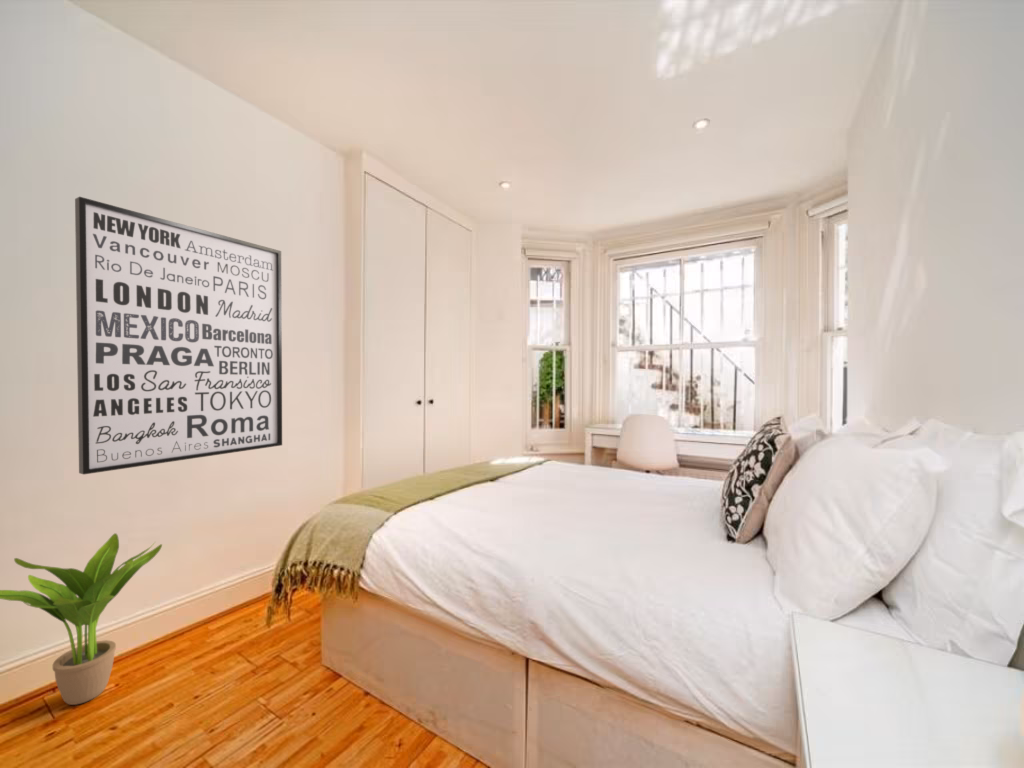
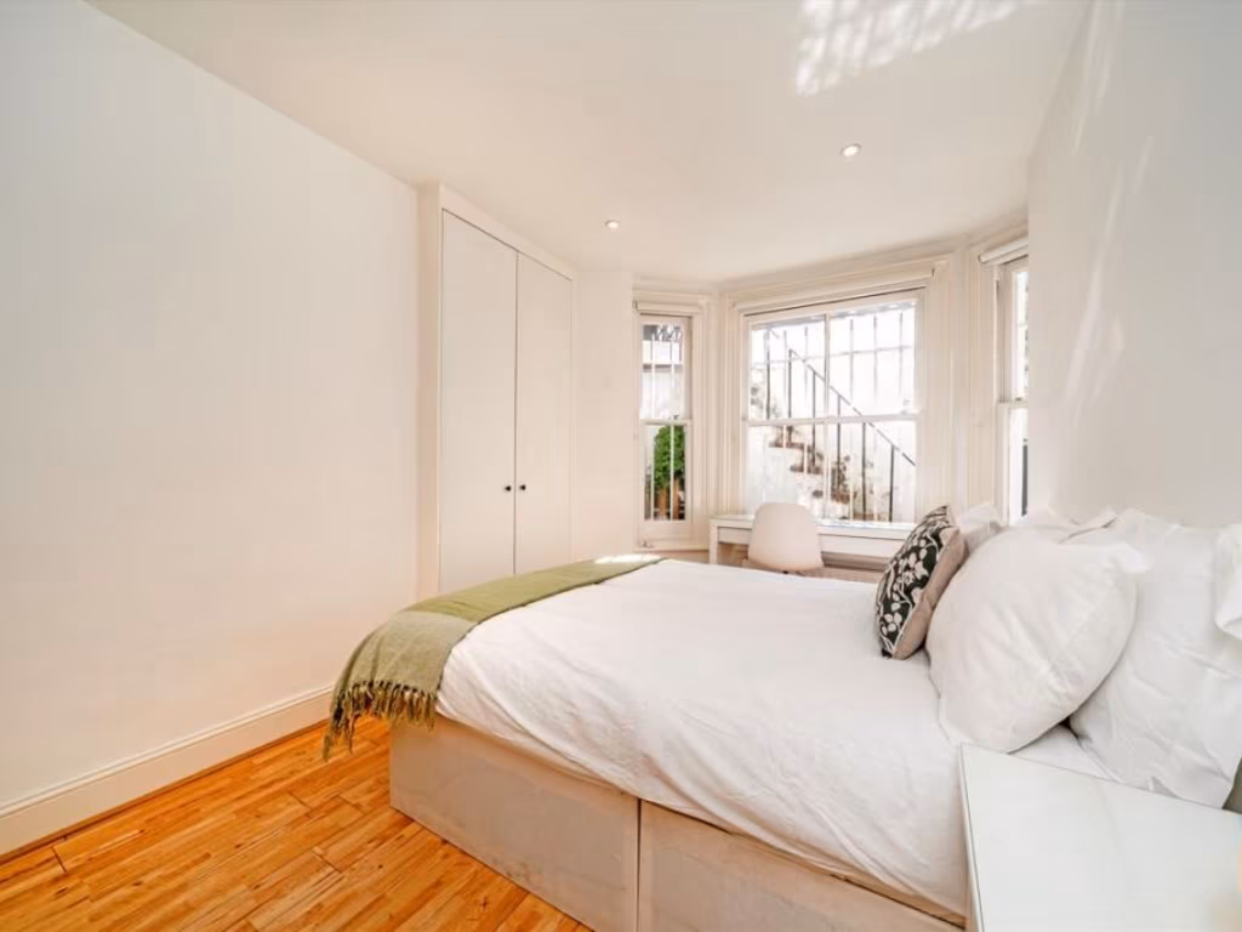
- potted plant [0,532,163,706]
- wall art [74,196,283,476]
